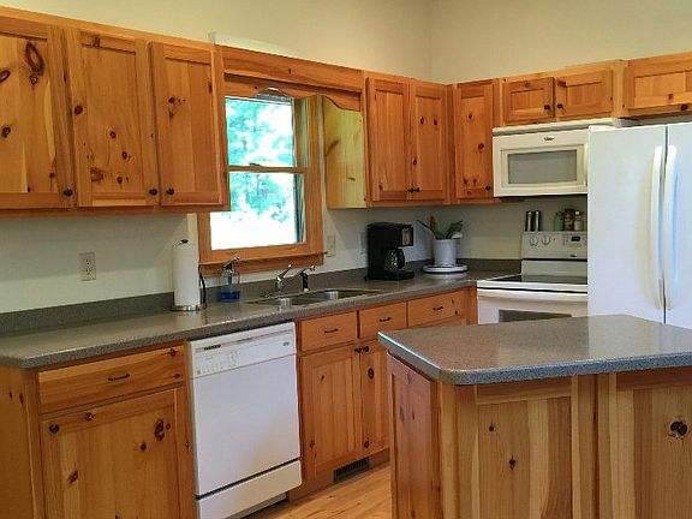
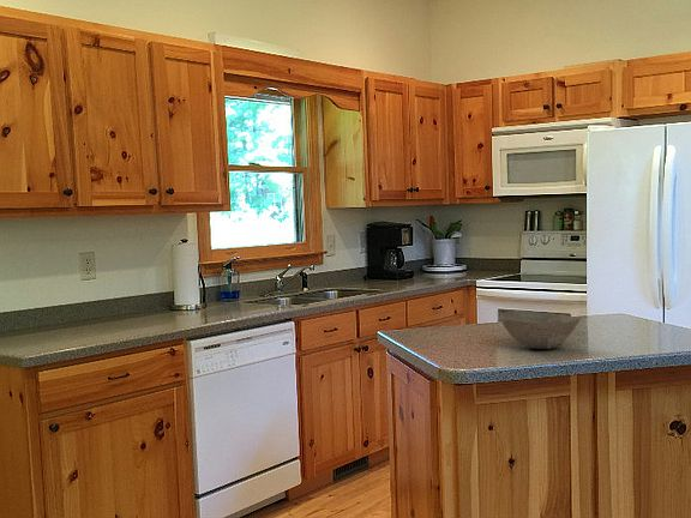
+ bowl [499,309,582,350]
